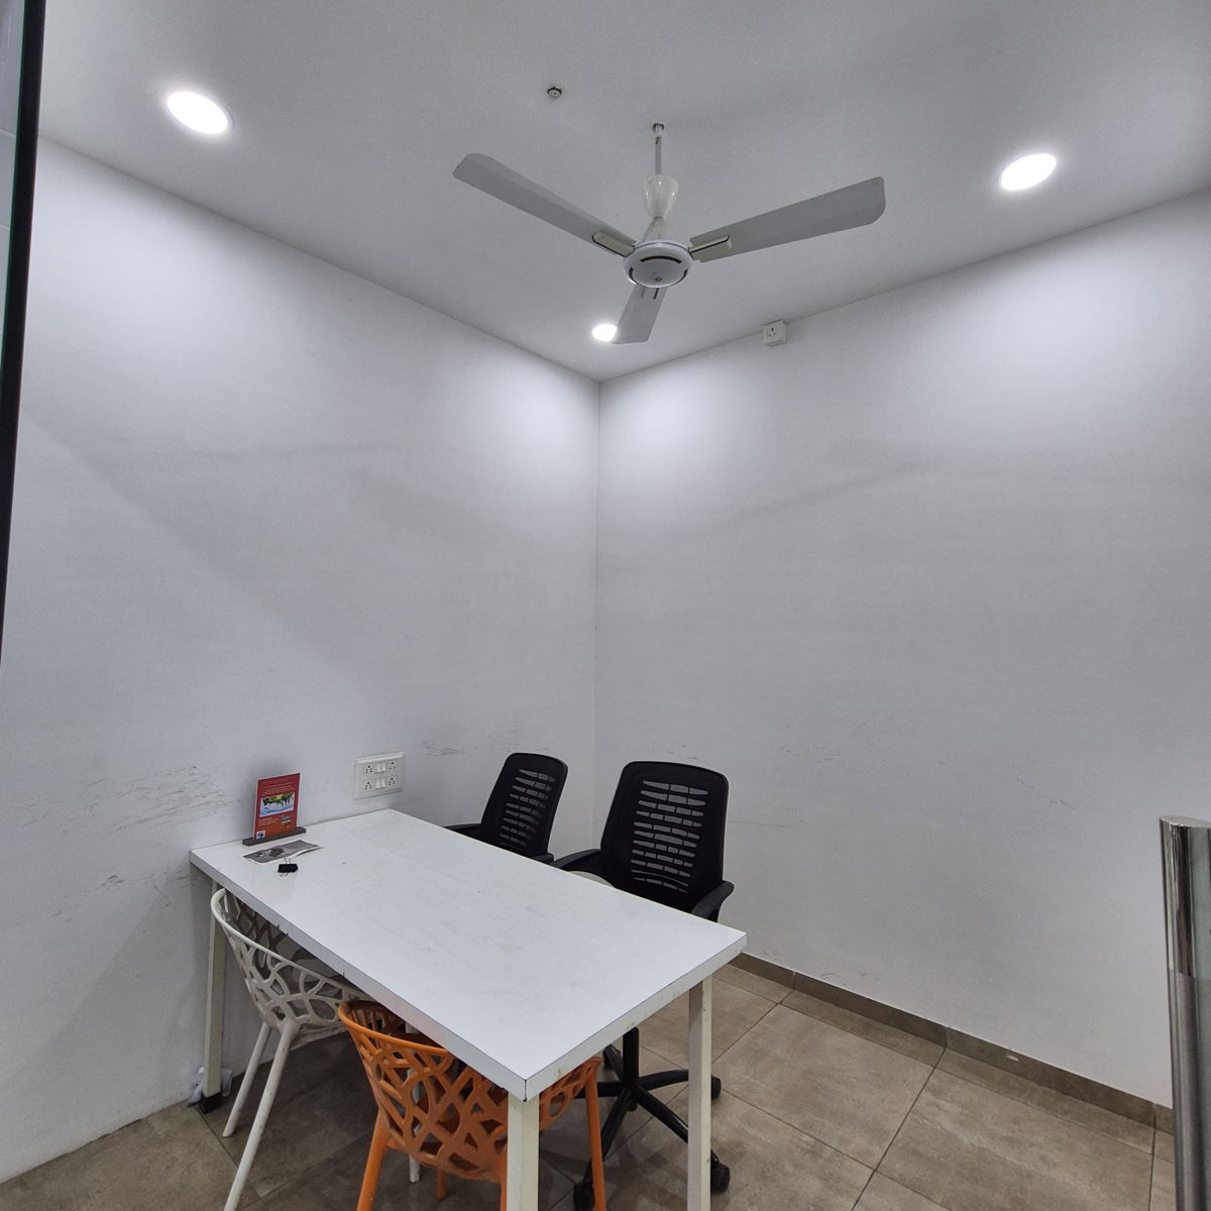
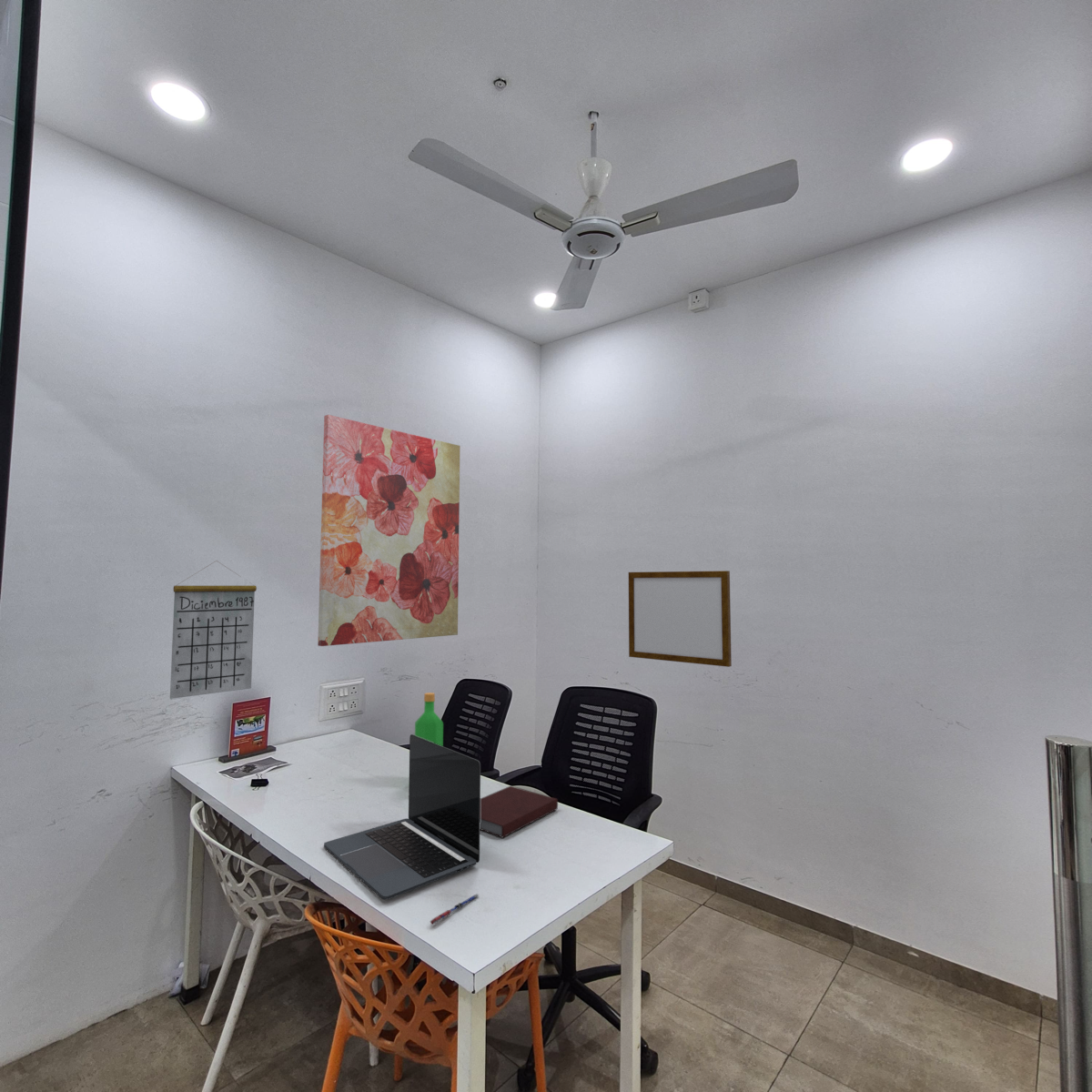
+ pen [429,893,480,925]
+ notebook [480,785,559,838]
+ calendar [169,560,258,700]
+ wall art [317,414,461,647]
+ bottle [414,692,444,746]
+ laptop [323,733,481,900]
+ writing board [628,570,733,668]
